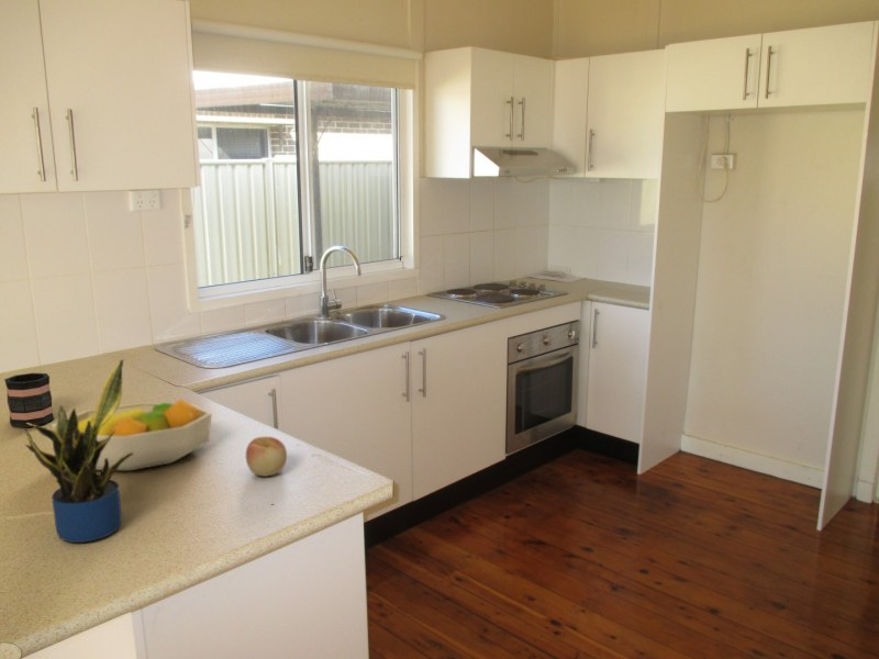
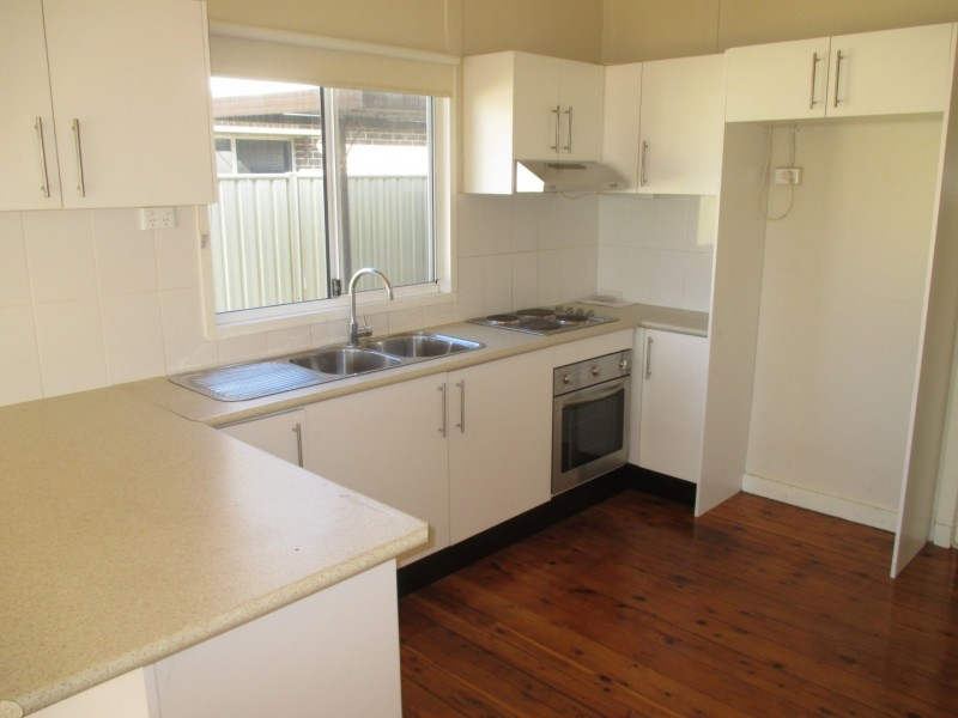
- apple [245,435,288,478]
- potted plant [24,358,134,544]
- mug [3,372,55,428]
- fruit bowl [51,398,213,472]
